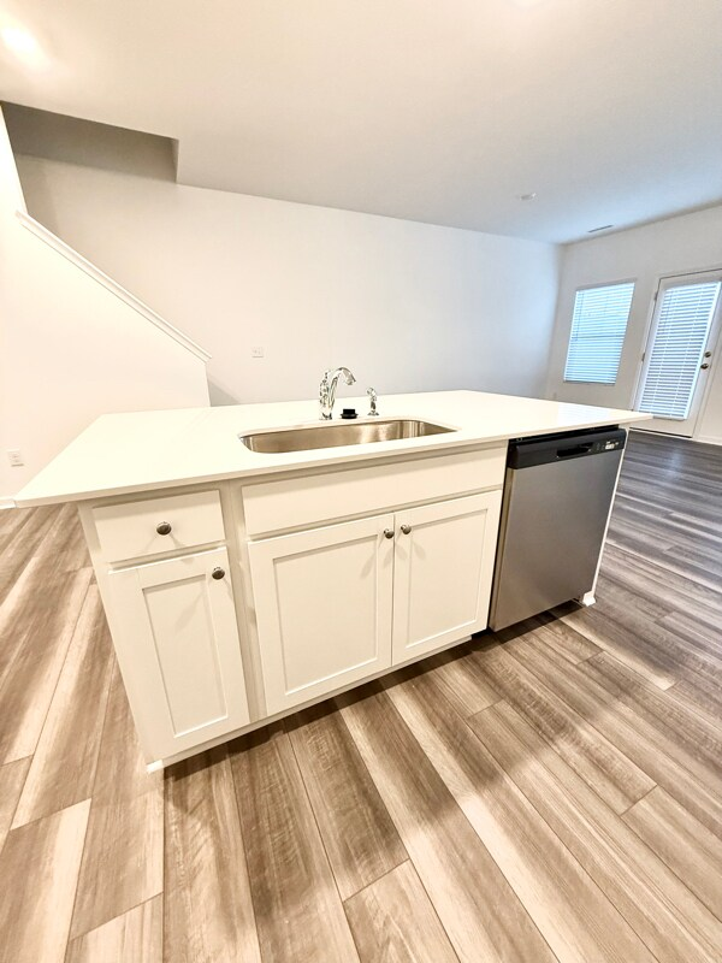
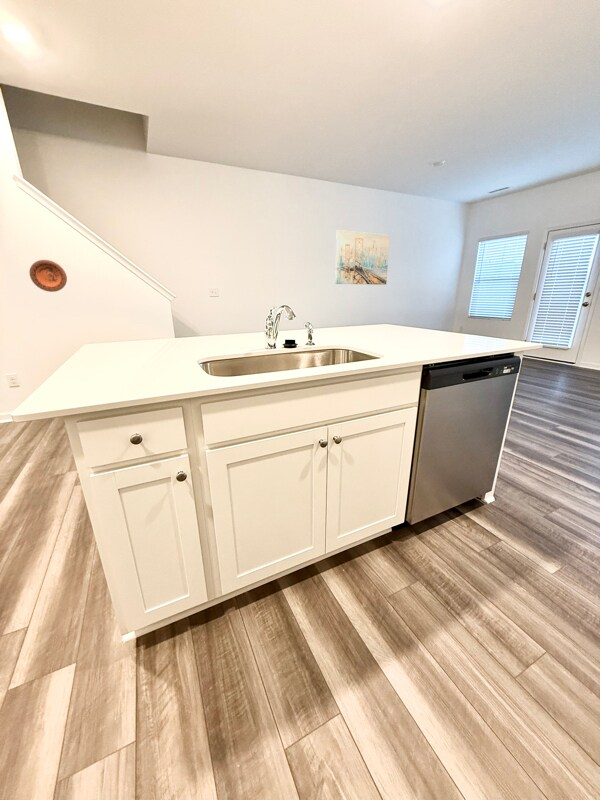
+ wall art [334,229,391,286]
+ decorative plate [29,259,68,293]
